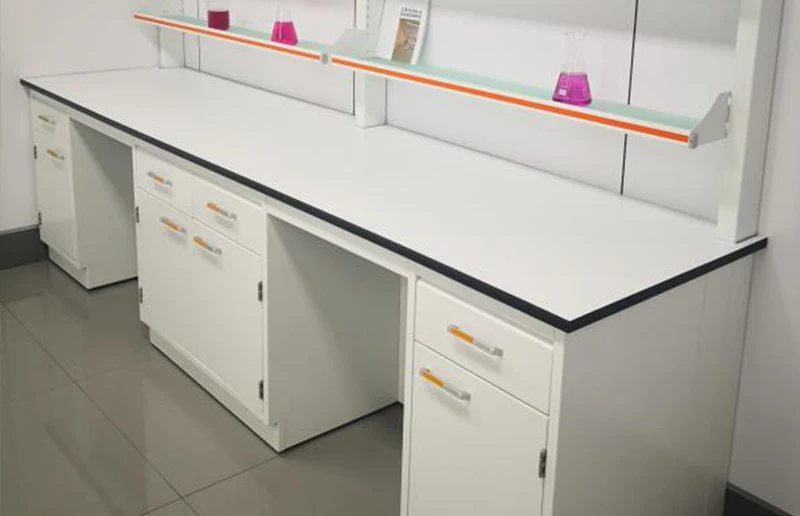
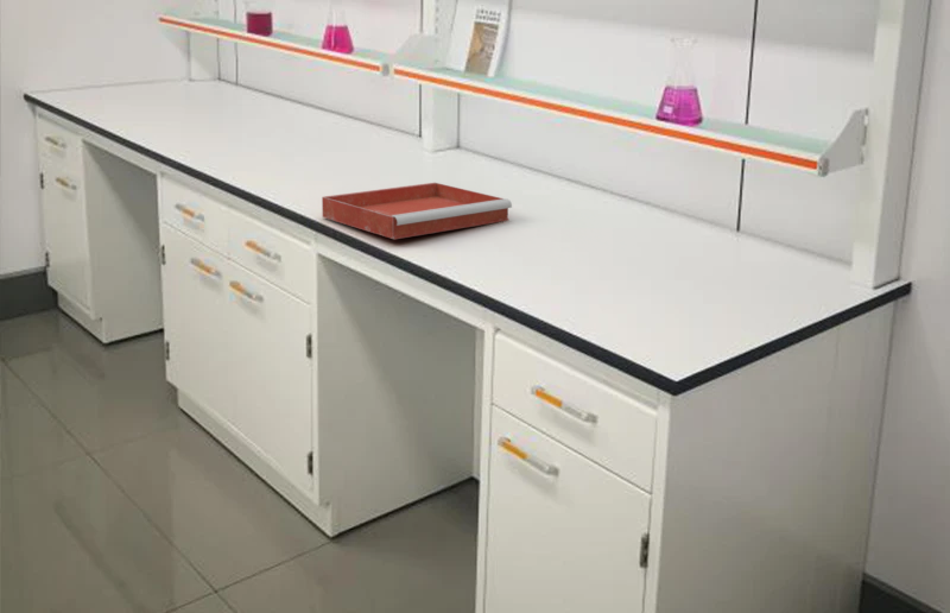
+ tray [321,182,513,240]
